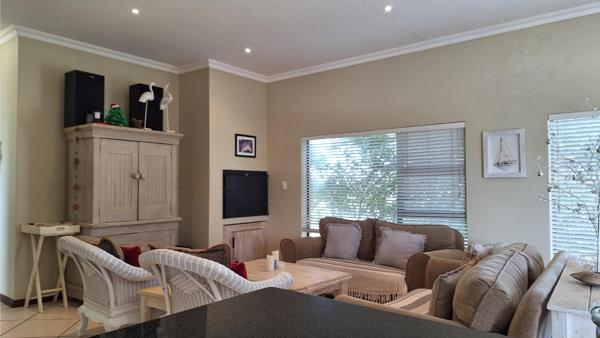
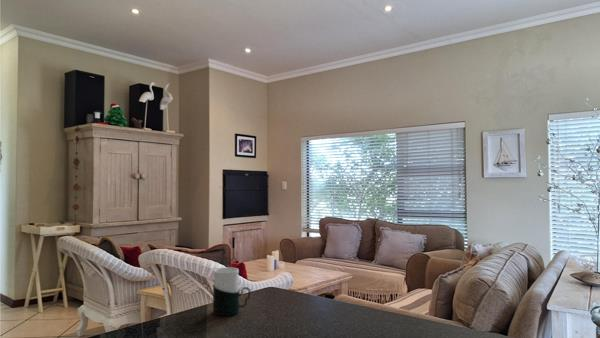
+ cup [212,266,251,317]
